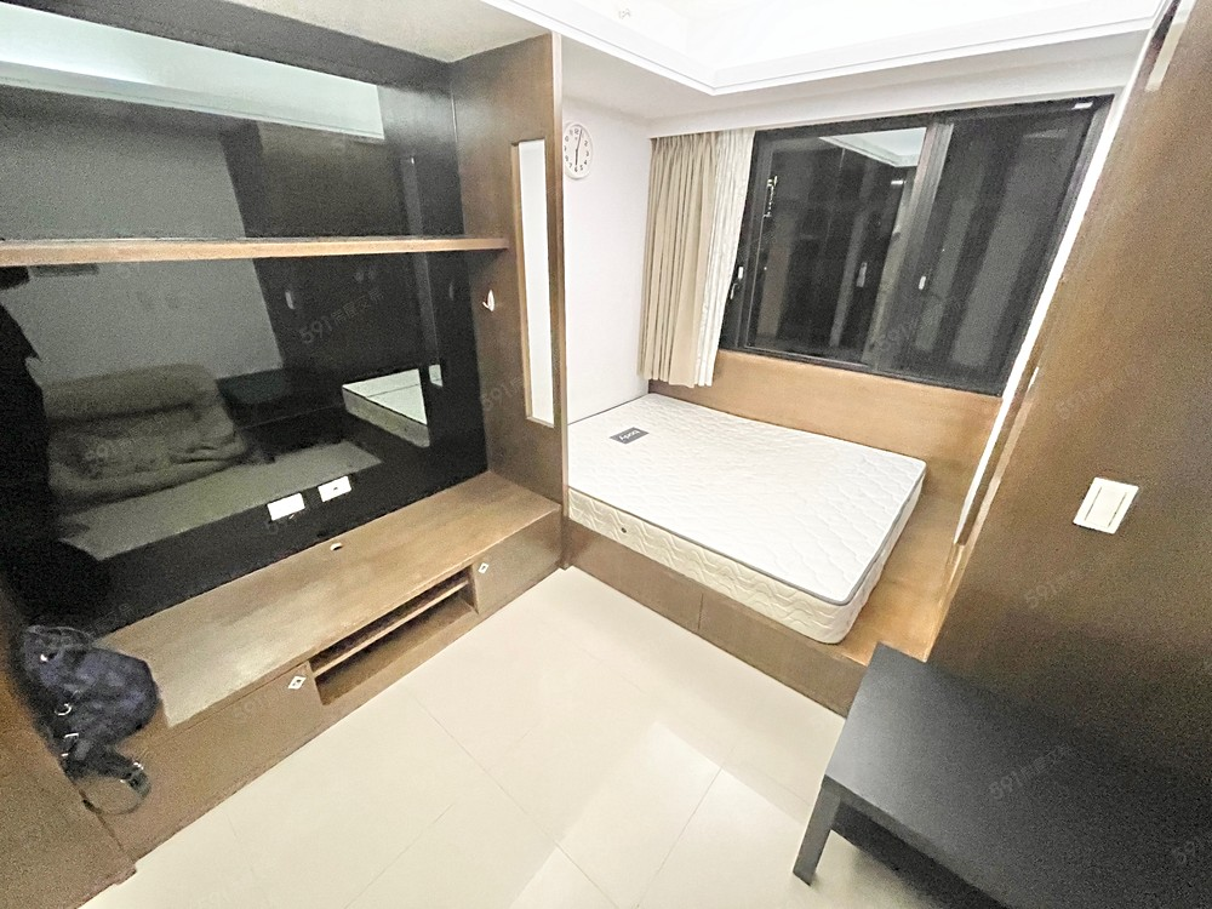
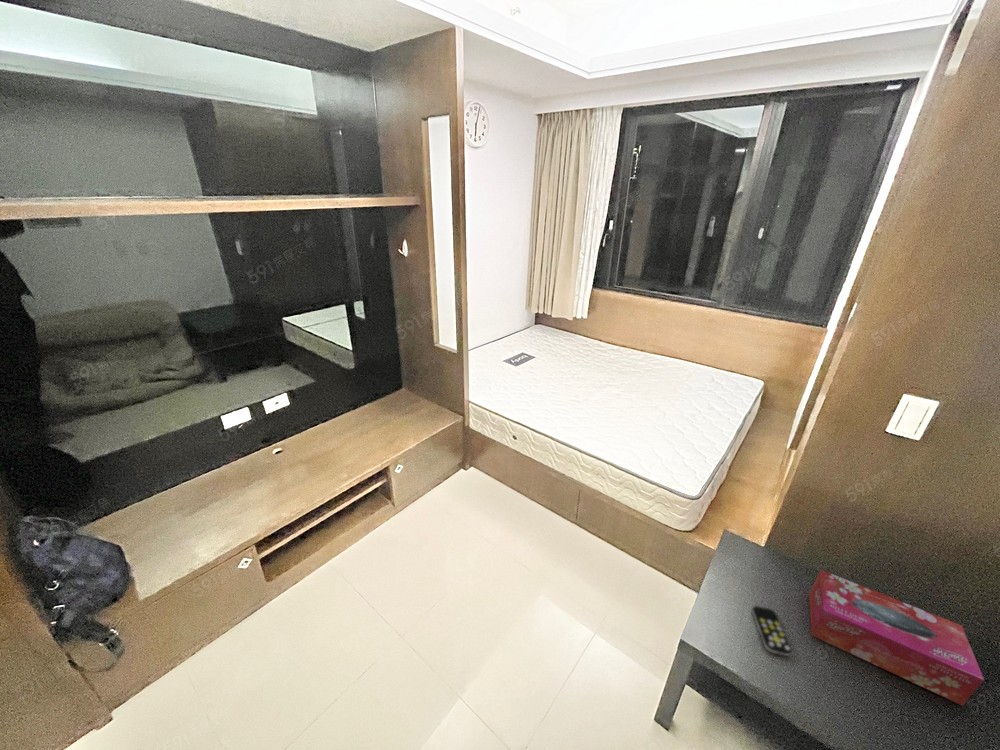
+ remote control [751,605,793,657]
+ tissue box [808,569,985,707]
